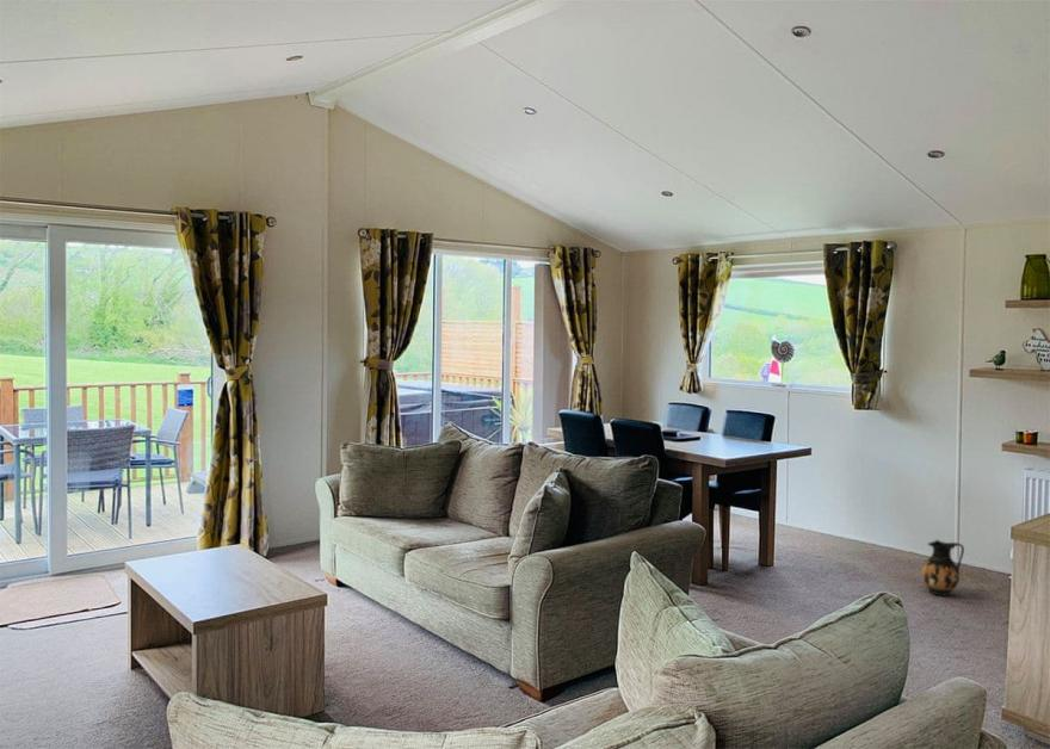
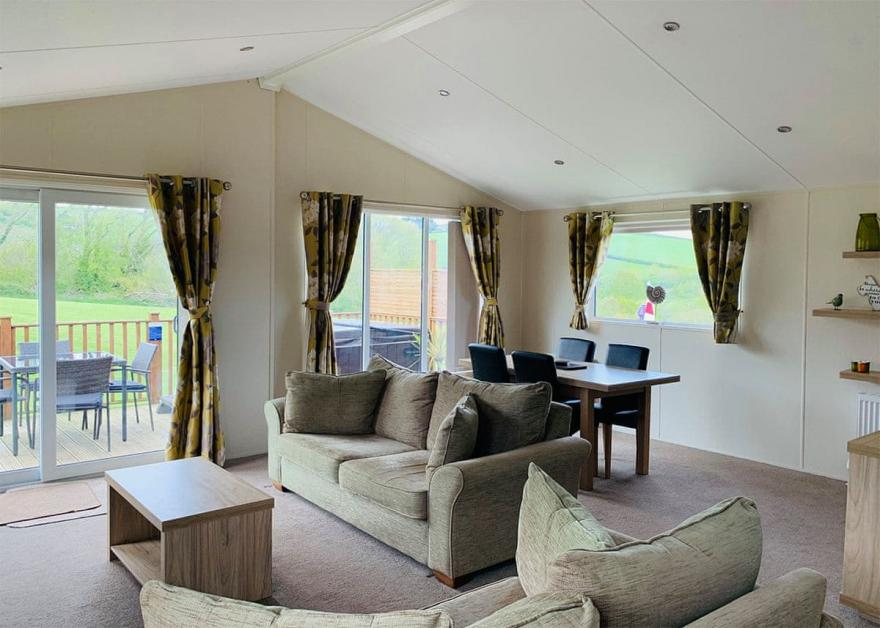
- ceramic jug [920,539,965,598]
